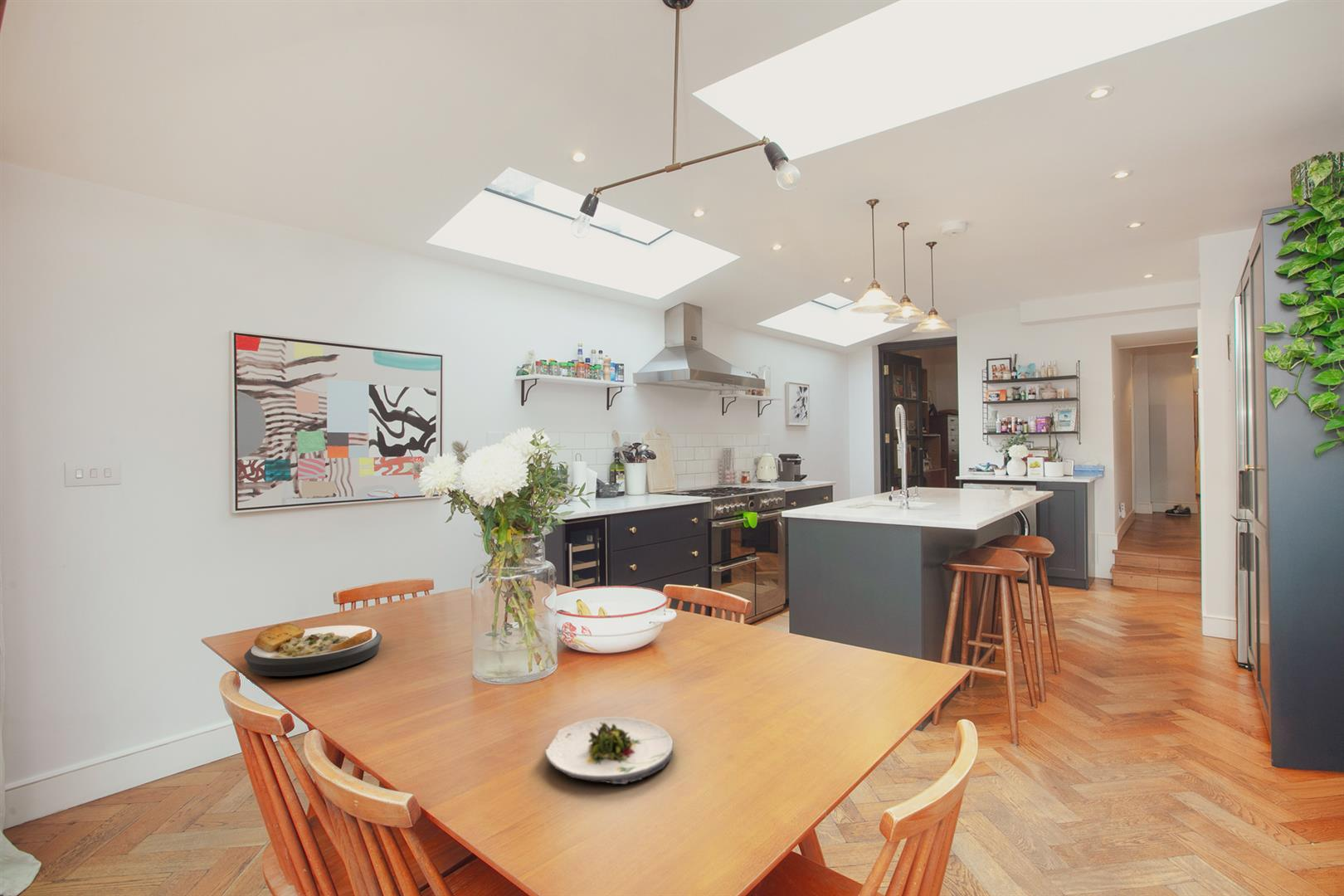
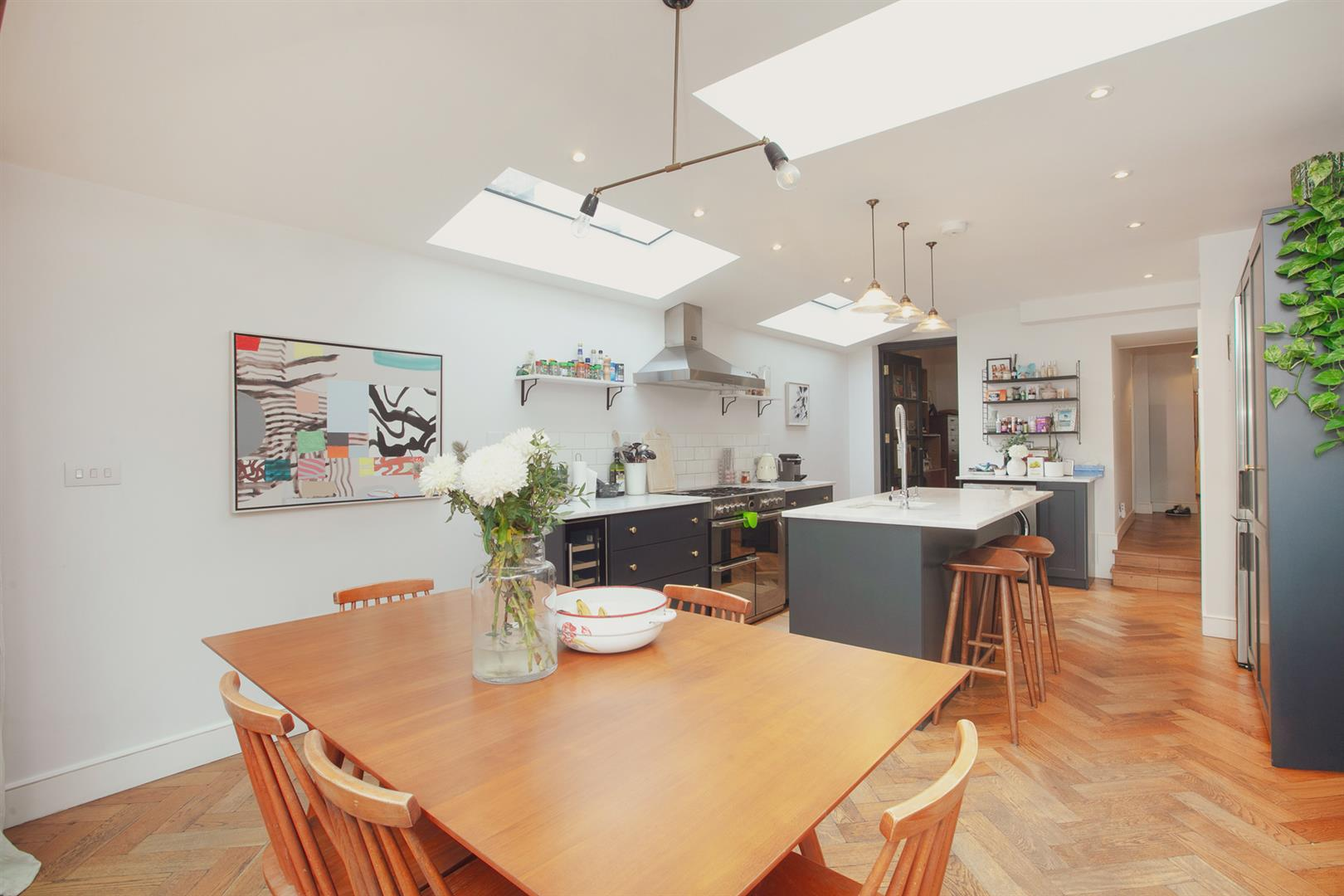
- salad plate [544,716,674,785]
- plate [243,622,383,677]
